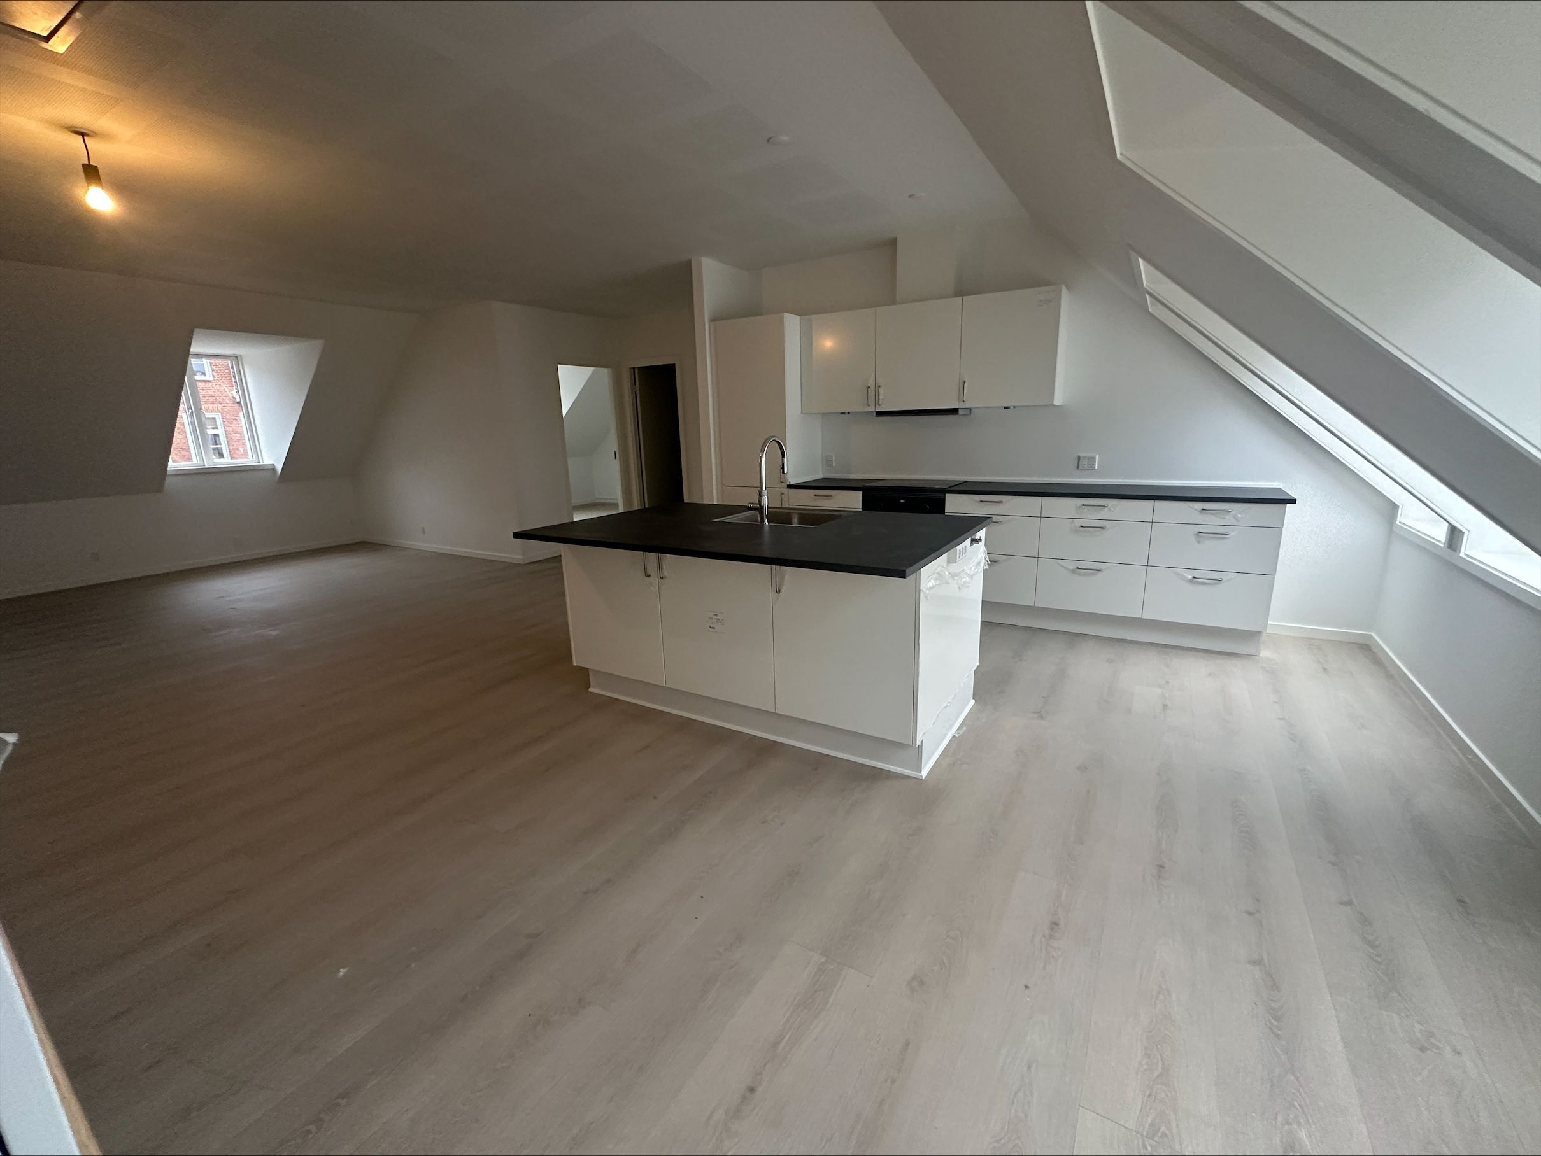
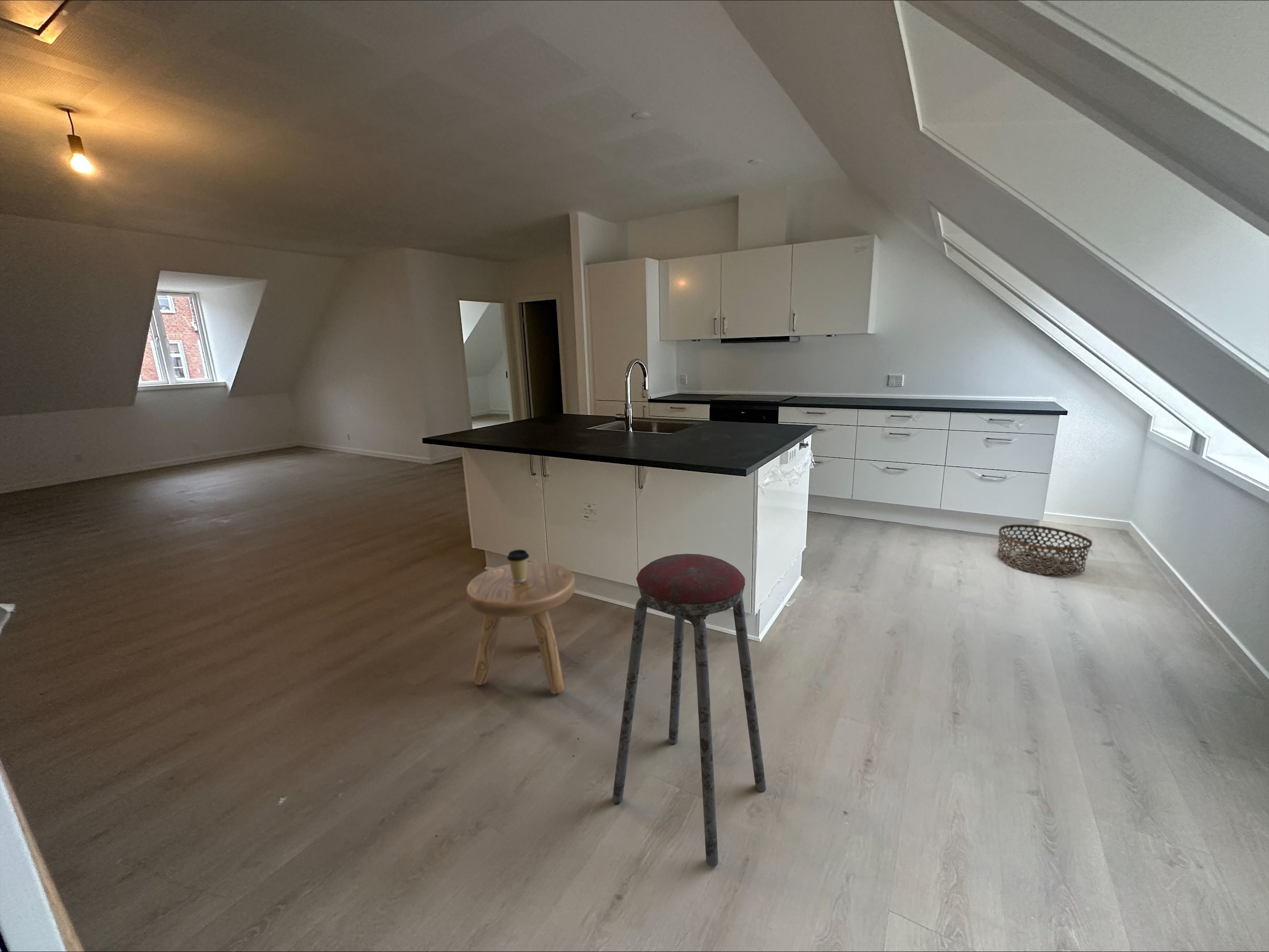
+ coffee cup [507,549,530,582]
+ basket [996,524,1093,576]
+ music stool [612,553,767,867]
+ stool [466,561,576,694]
